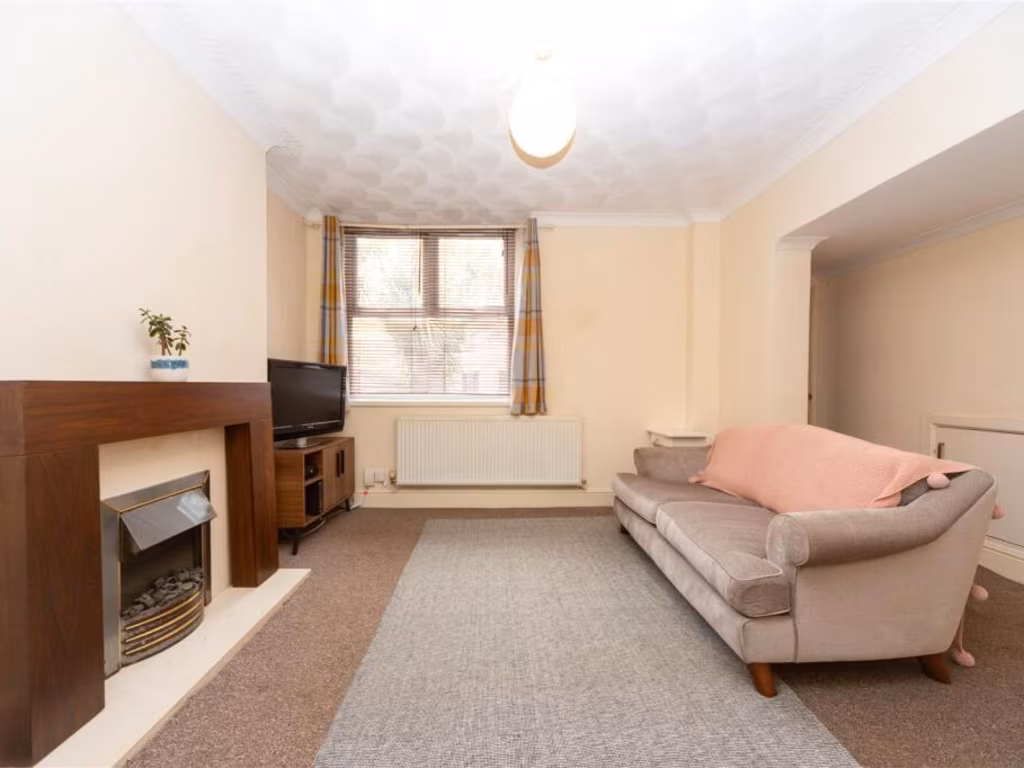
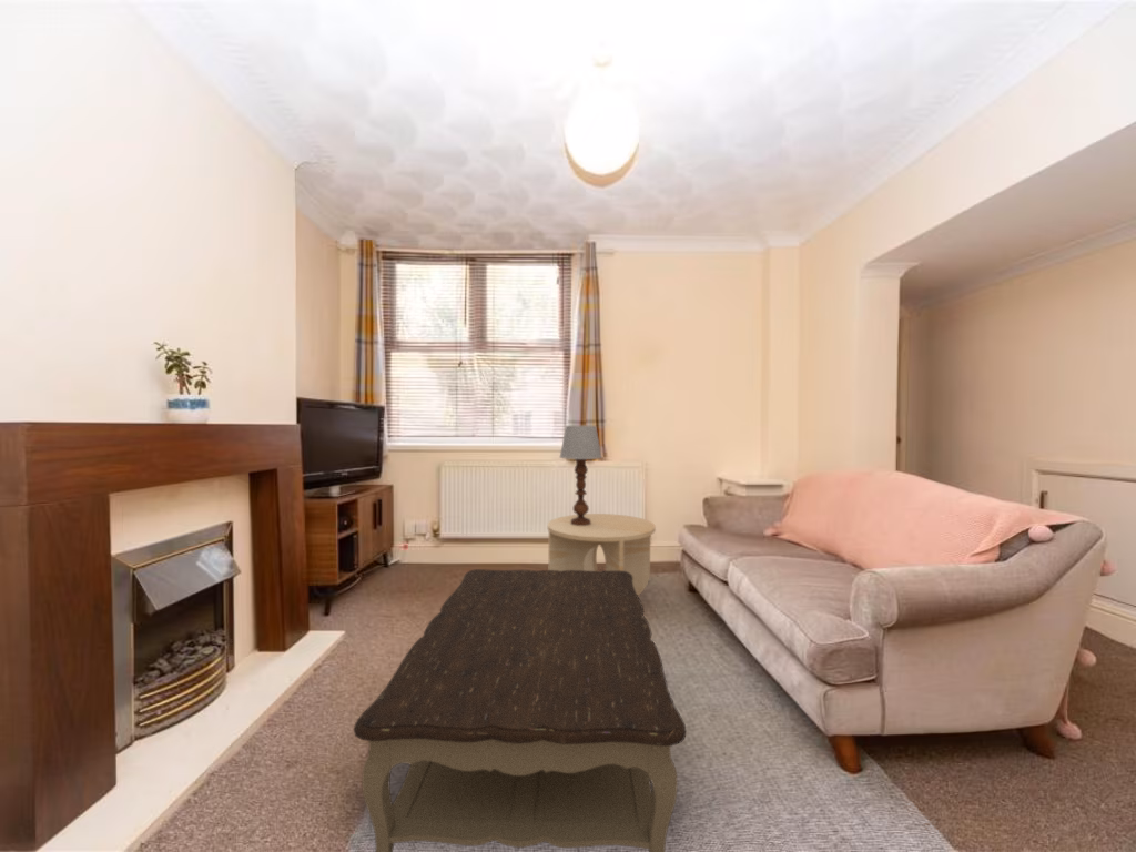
+ coffee table [353,568,687,852]
+ side table [547,513,657,597]
+ table lamp [558,425,604,526]
